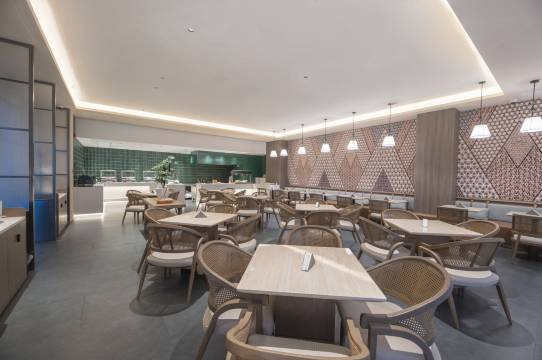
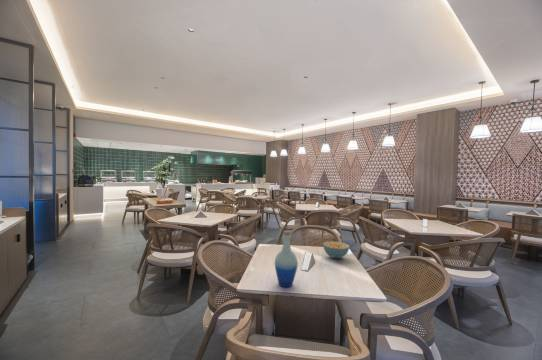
+ cereal bowl [322,240,350,260]
+ bottle [274,230,299,288]
